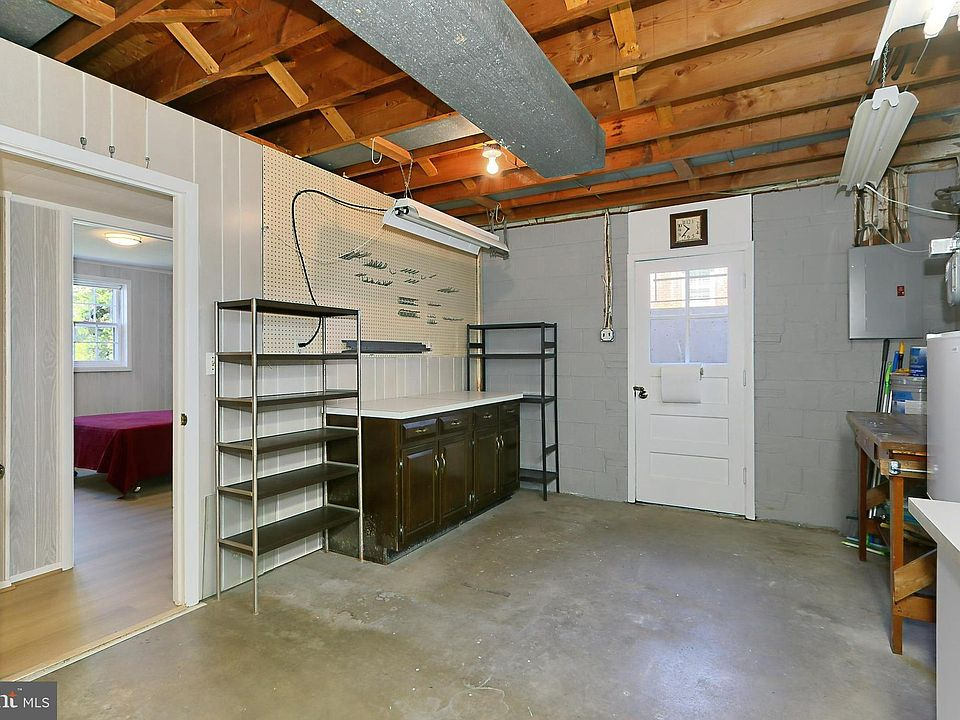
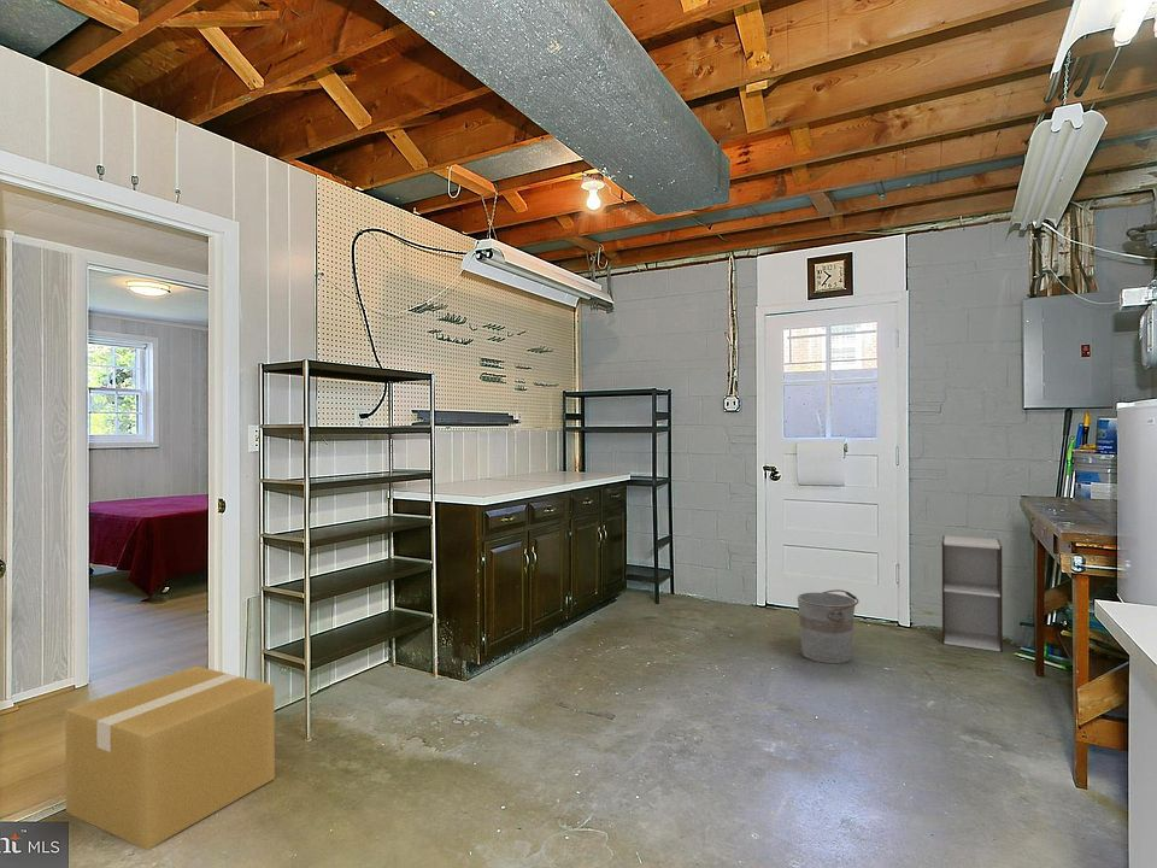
+ bucket [797,588,861,664]
+ cardboard box [64,665,276,851]
+ bookcase [941,534,1004,653]
